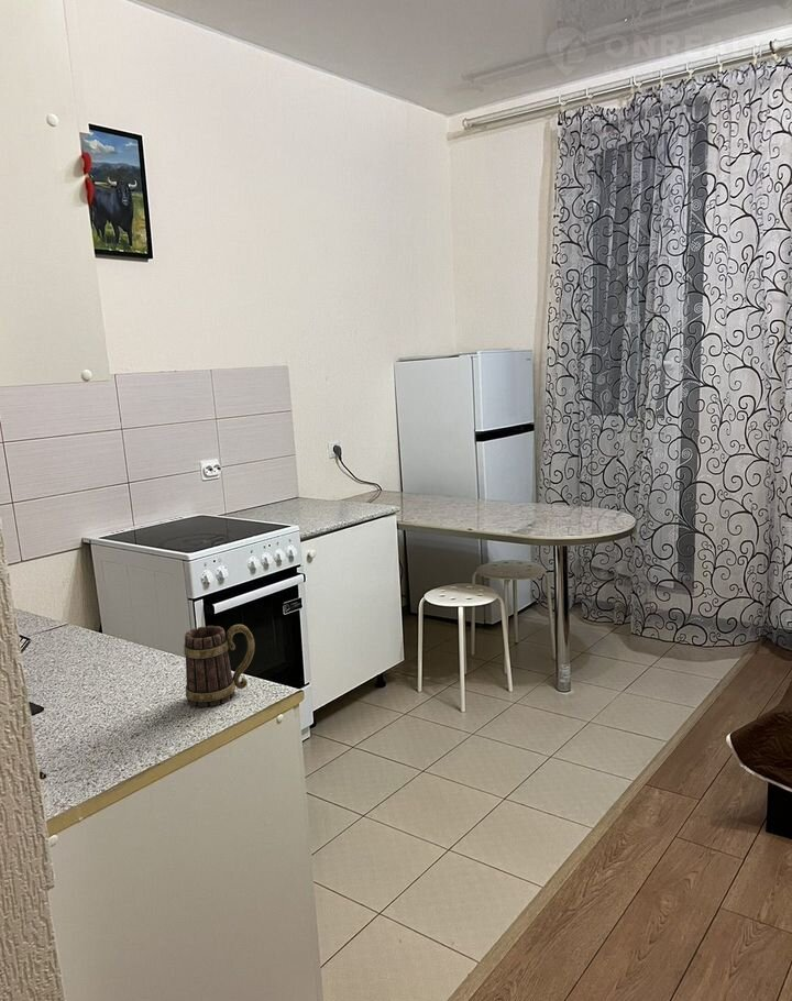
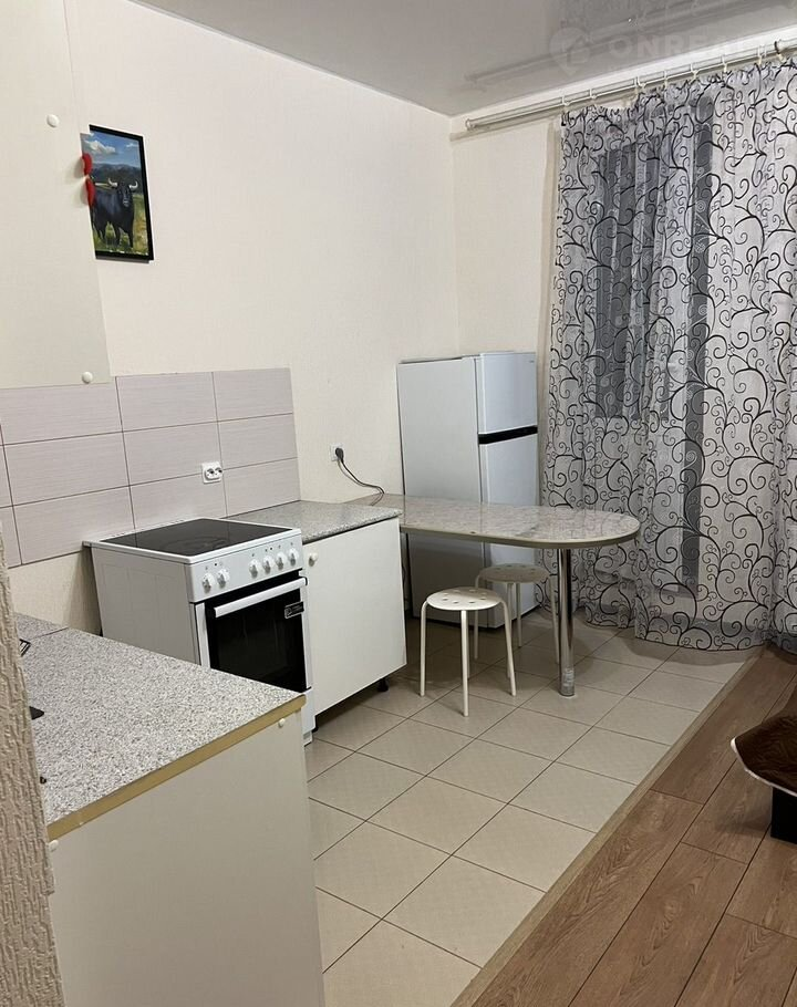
- mug [183,624,255,707]
